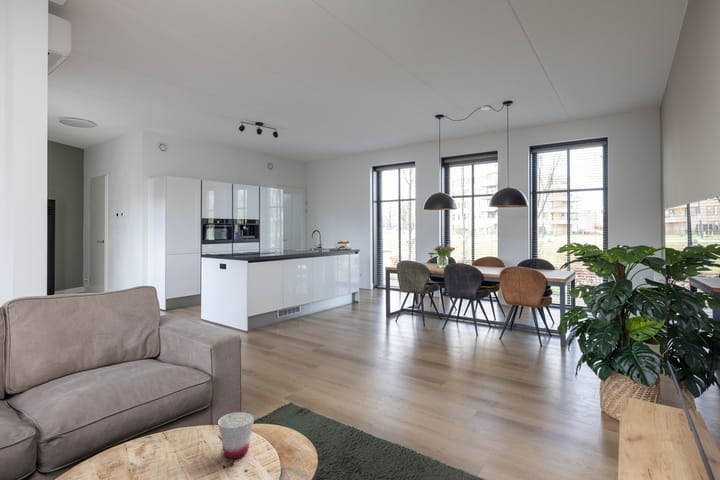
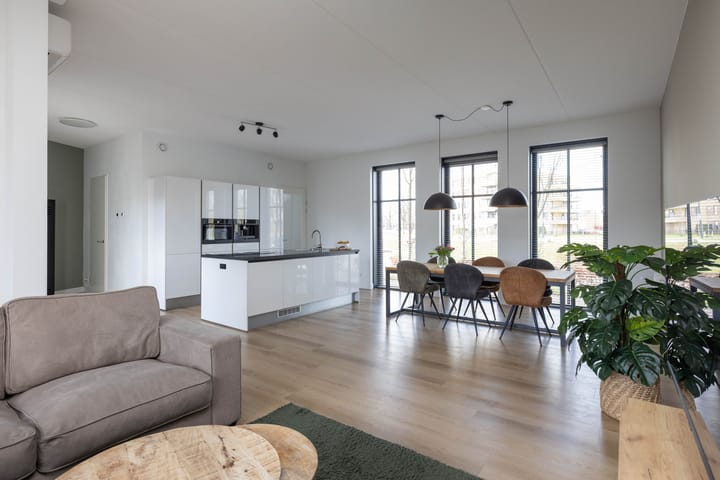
- cup [217,411,255,460]
